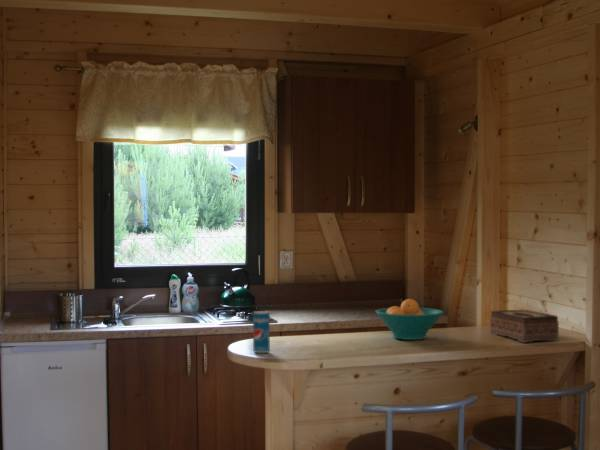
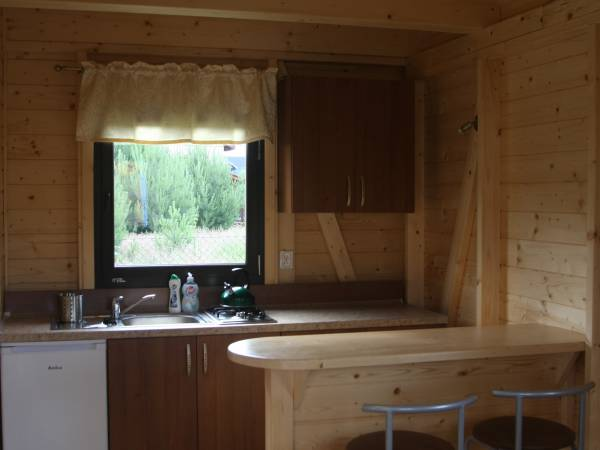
- beverage can [252,310,271,354]
- tissue box [489,309,560,343]
- fruit bowl [374,298,445,341]
